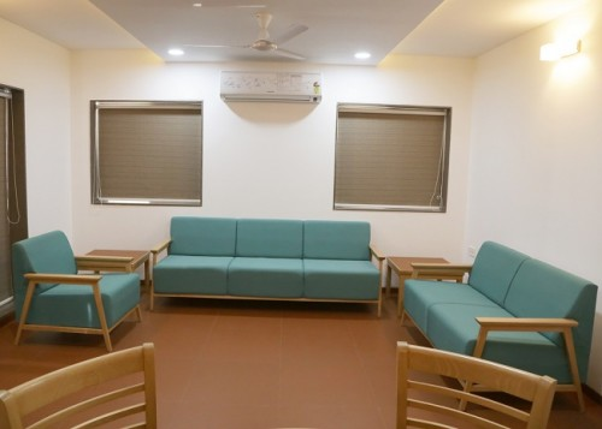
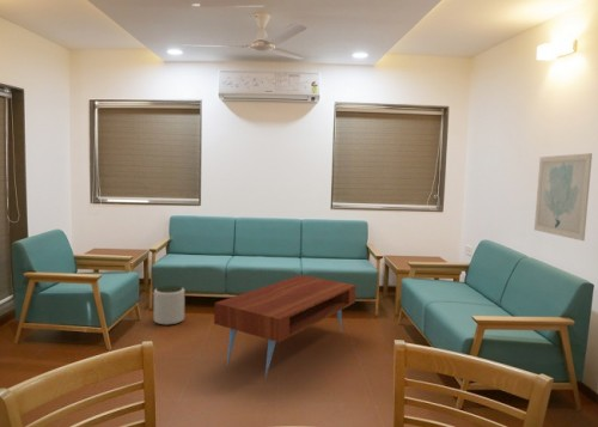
+ plant pot [153,285,185,327]
+ wall art [533,152,593,242]
+ coffee table [213,274,356,383]
